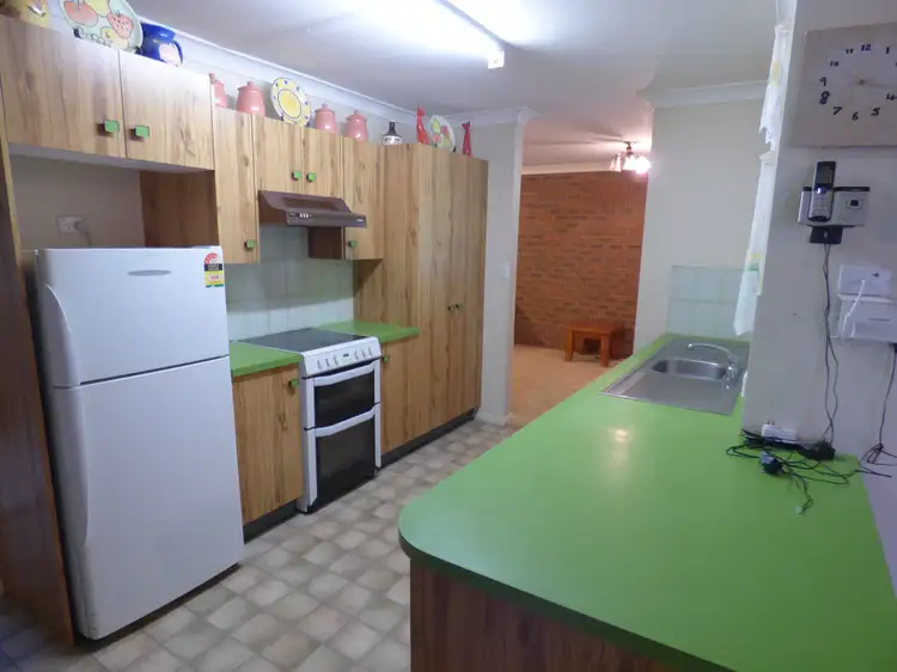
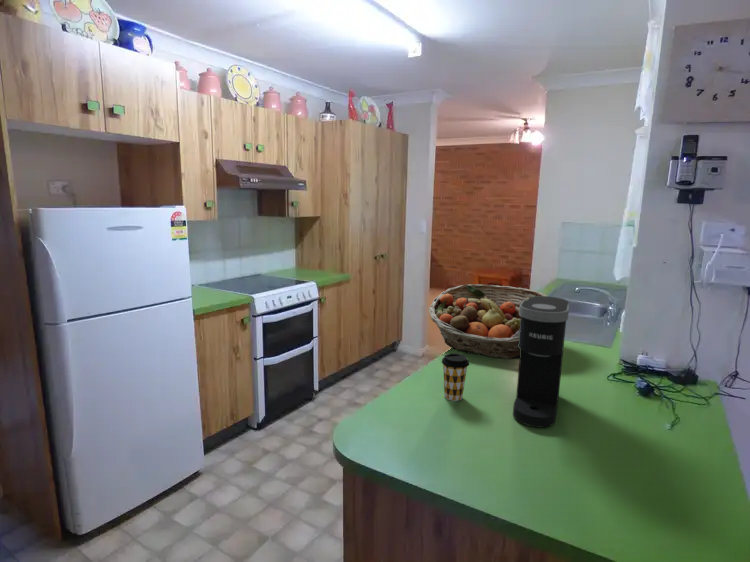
+ coffee cup [441,353,470,402]
+ coffee maker [512,295,570,428]
+ fruit basket [428,283,547,360]
